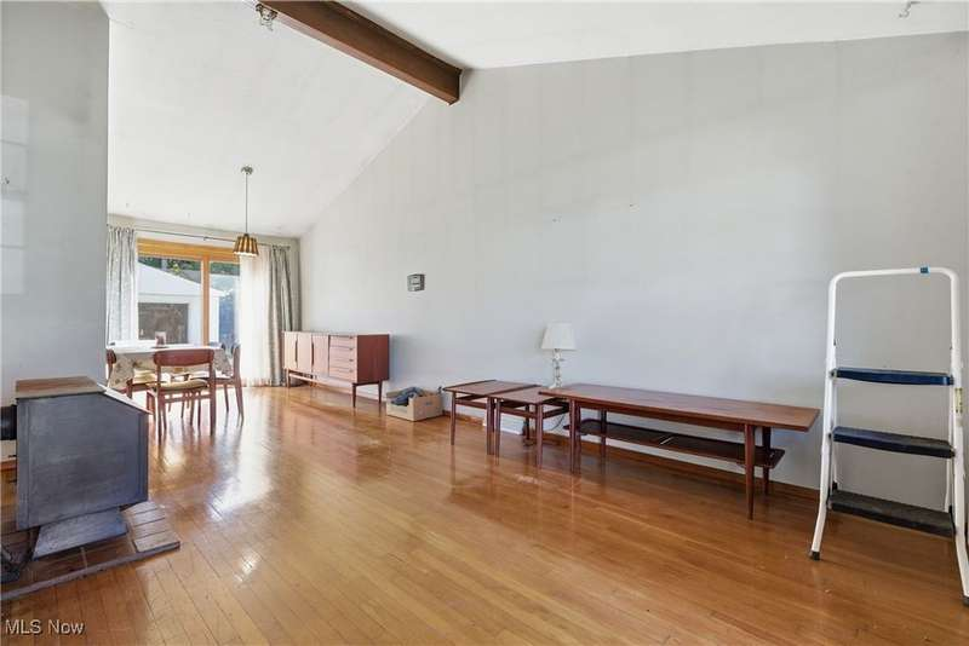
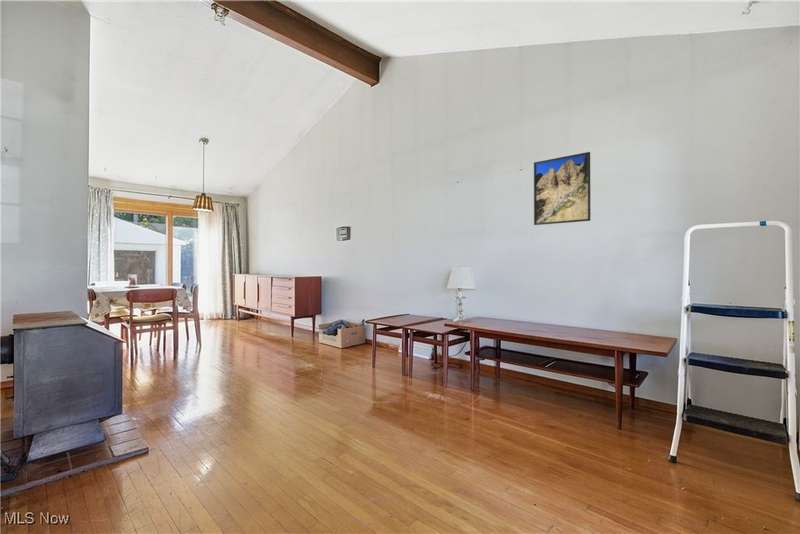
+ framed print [533,151,591,226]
